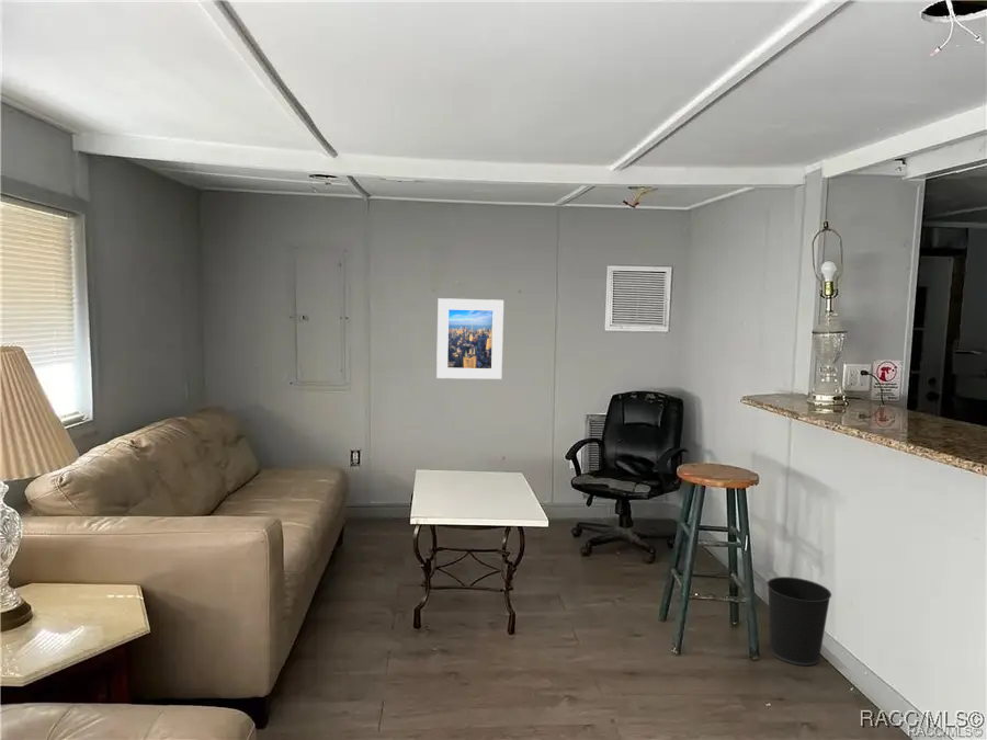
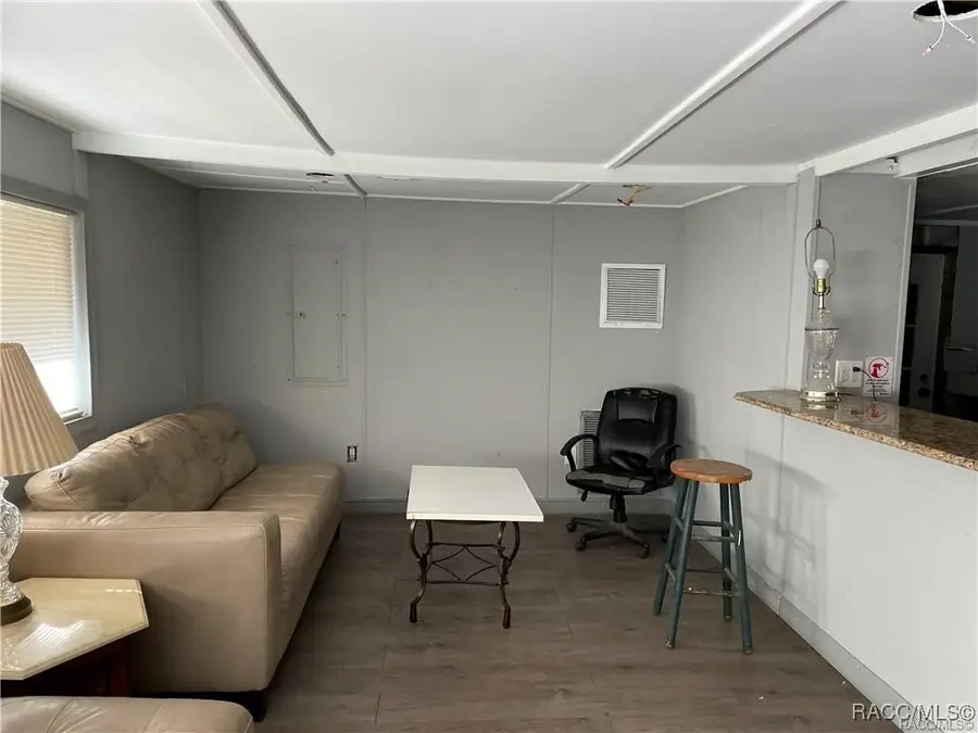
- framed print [435,297,504,380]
- wastebasket [765,576,832,667]
